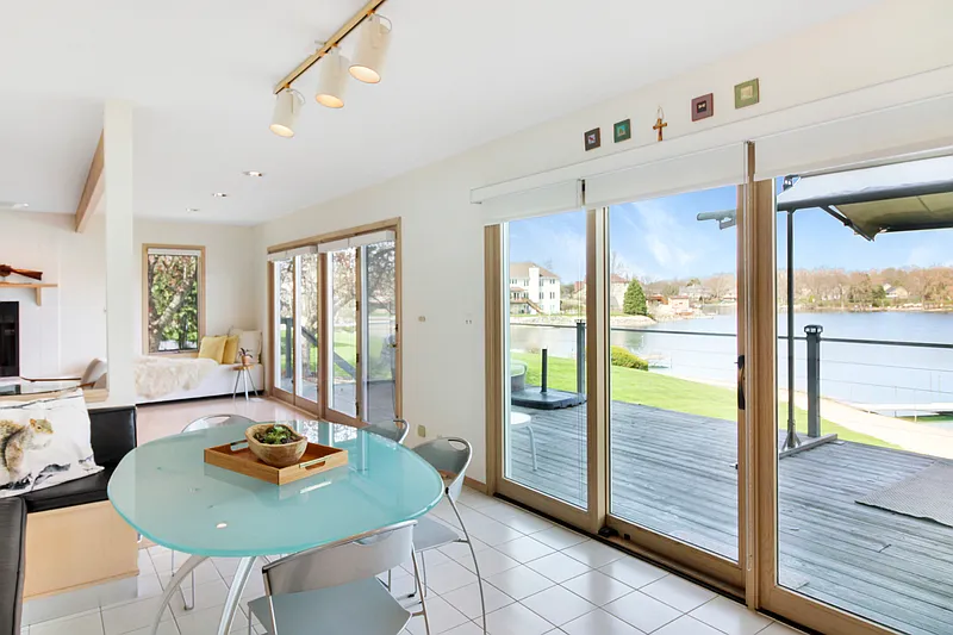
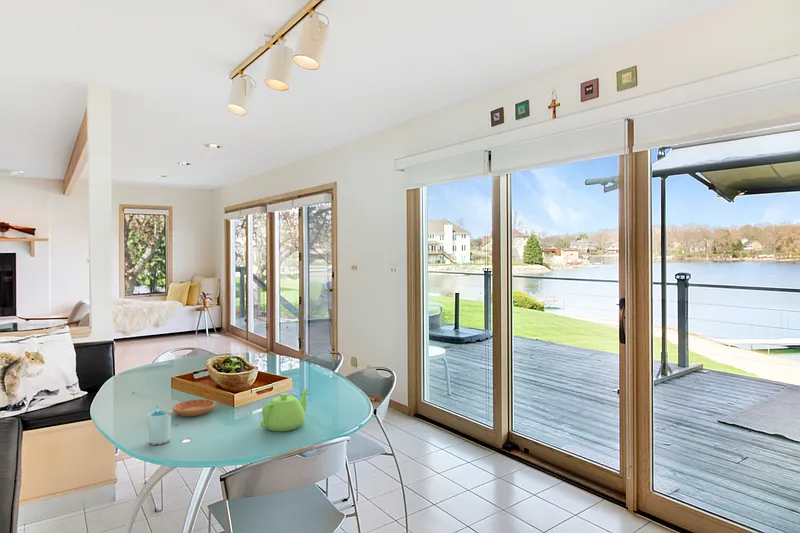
+ teapot [259,387,310,432]
+ cup [147,404,172,446]
+ saucer [172,398,216,417]
